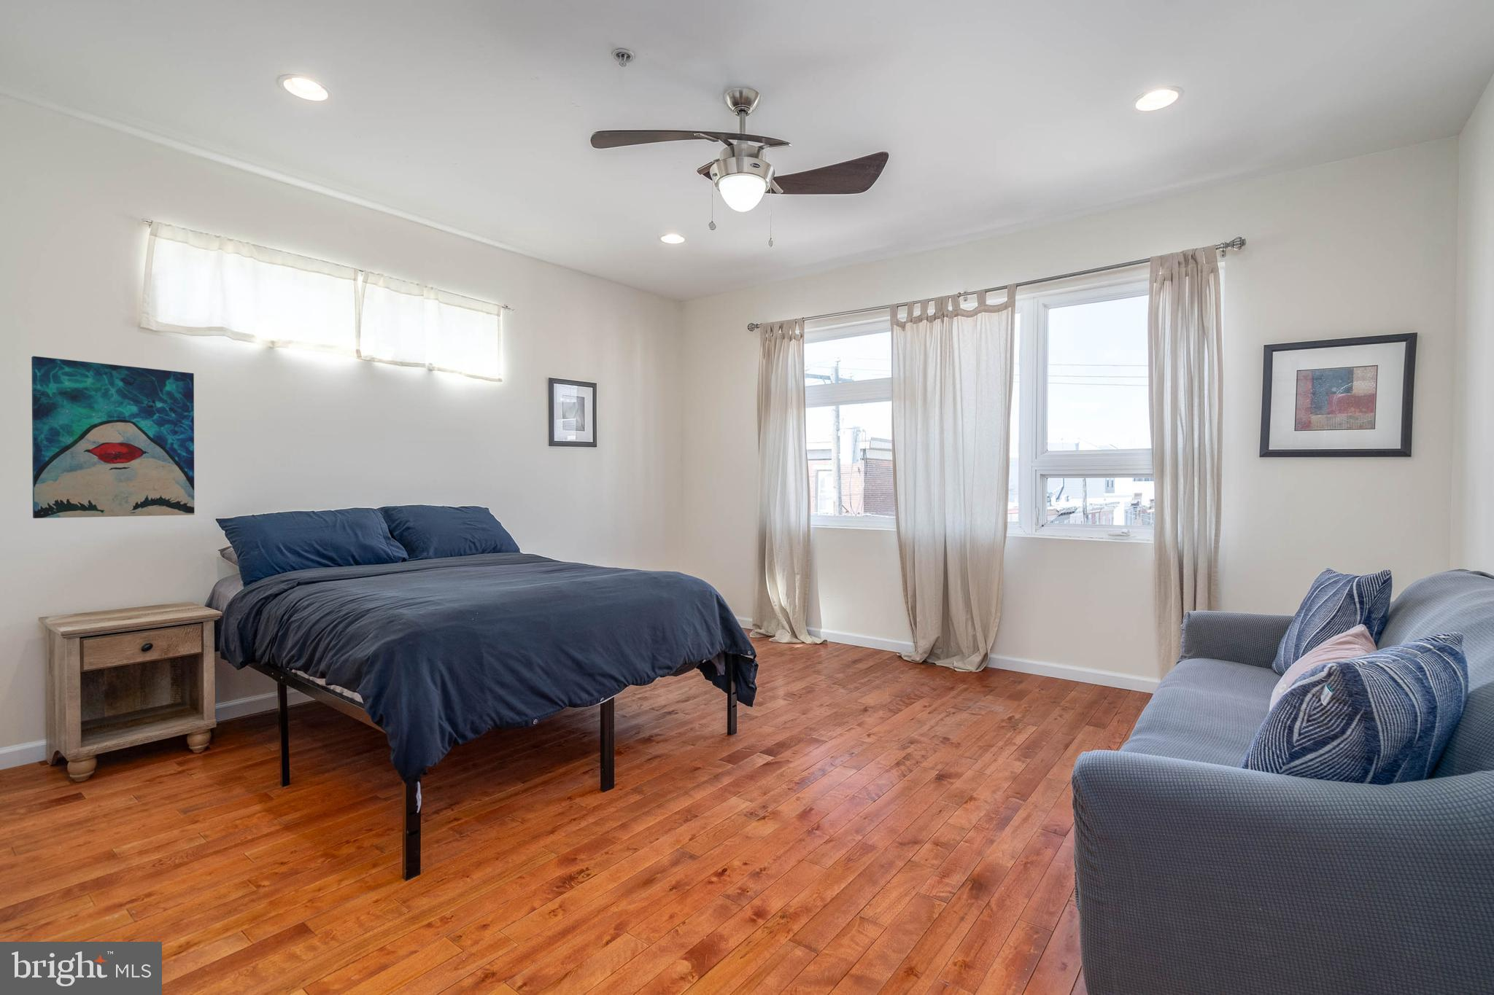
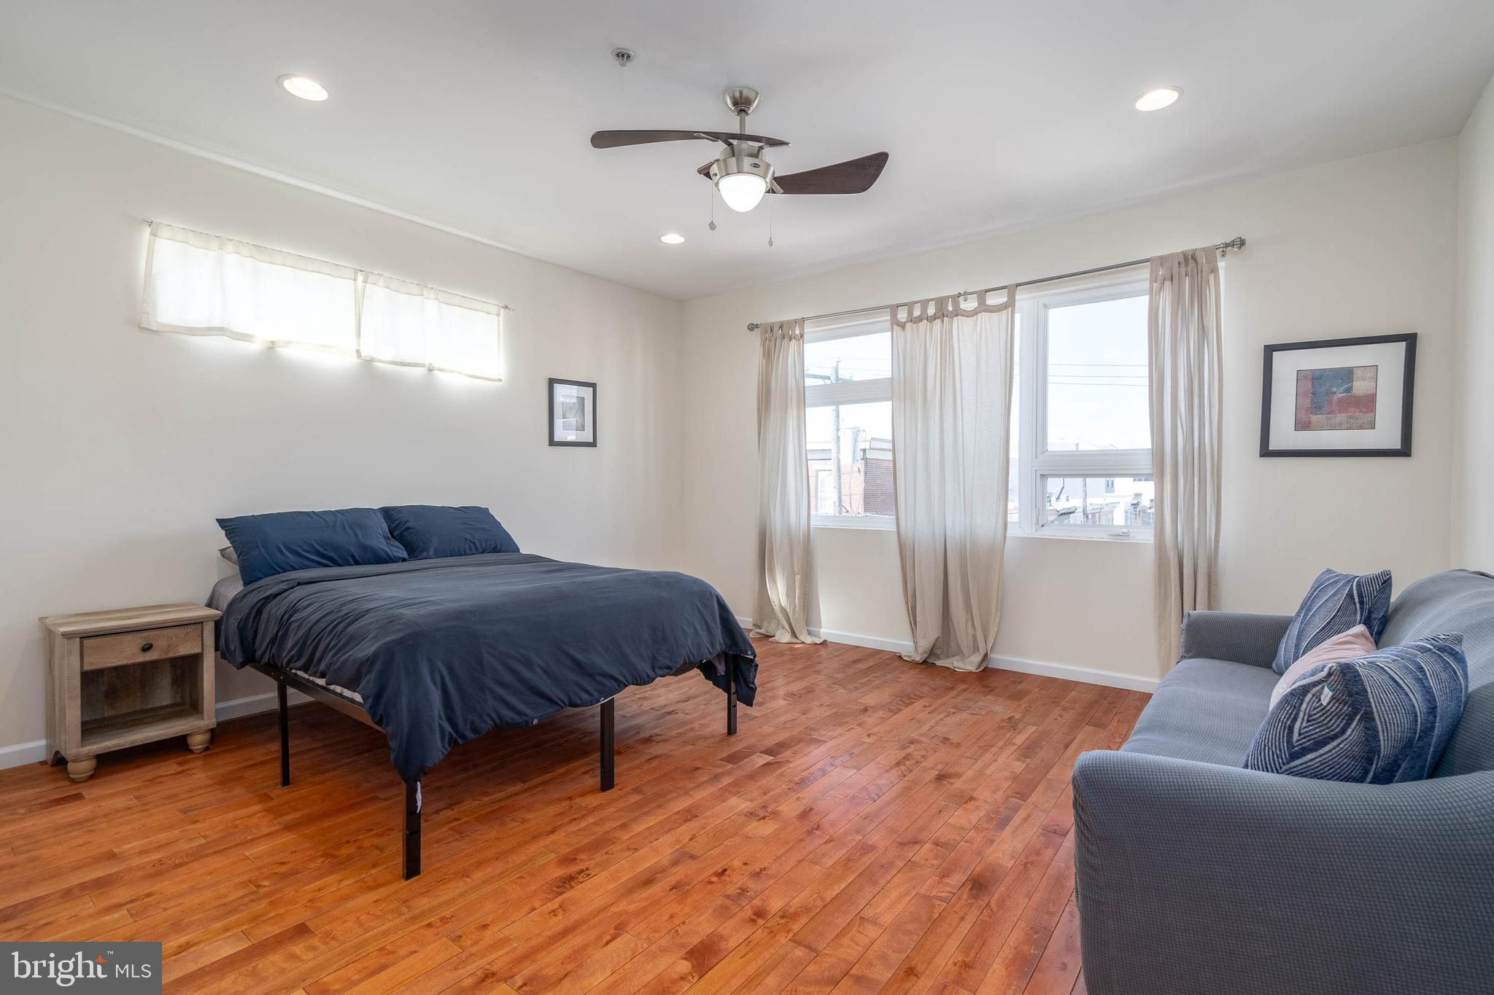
- wall art [31,355,195,519]
